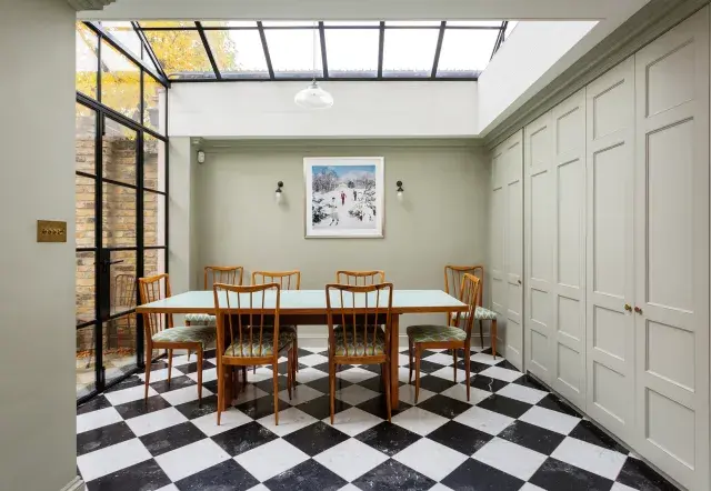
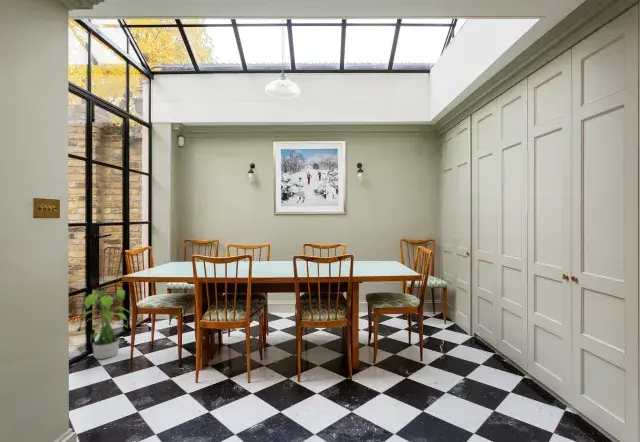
+ potted plant [76,286,132,360]
